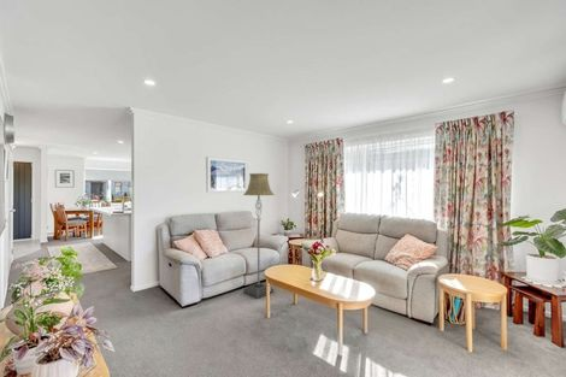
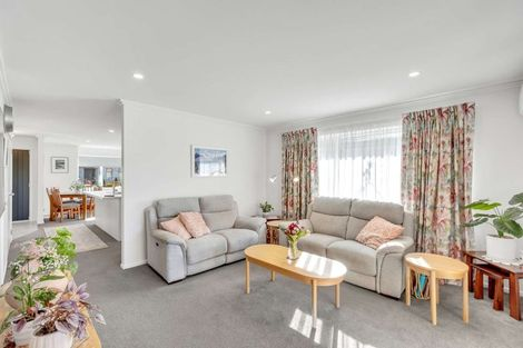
- floor lamp [242,172,276,300]
